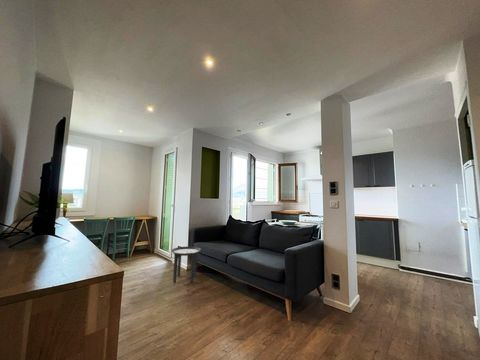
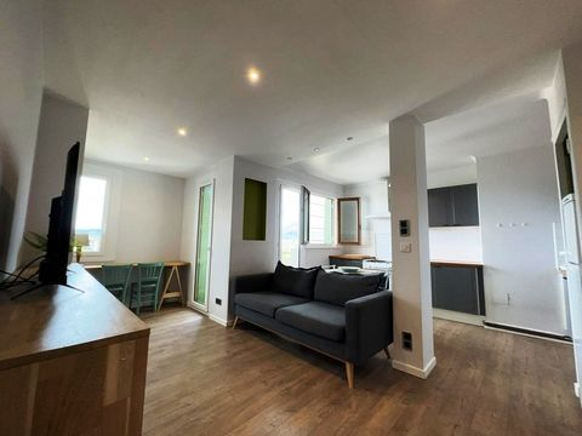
- side table [170,246,202,283]
